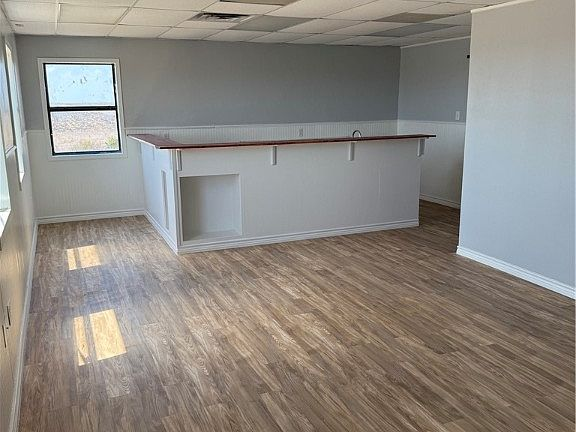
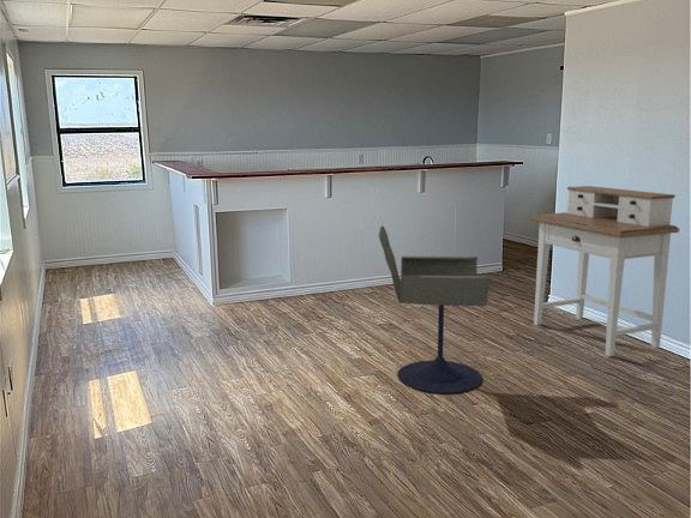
+ desk [529,185,680,357]
+ office chair [378,225,491,394]
